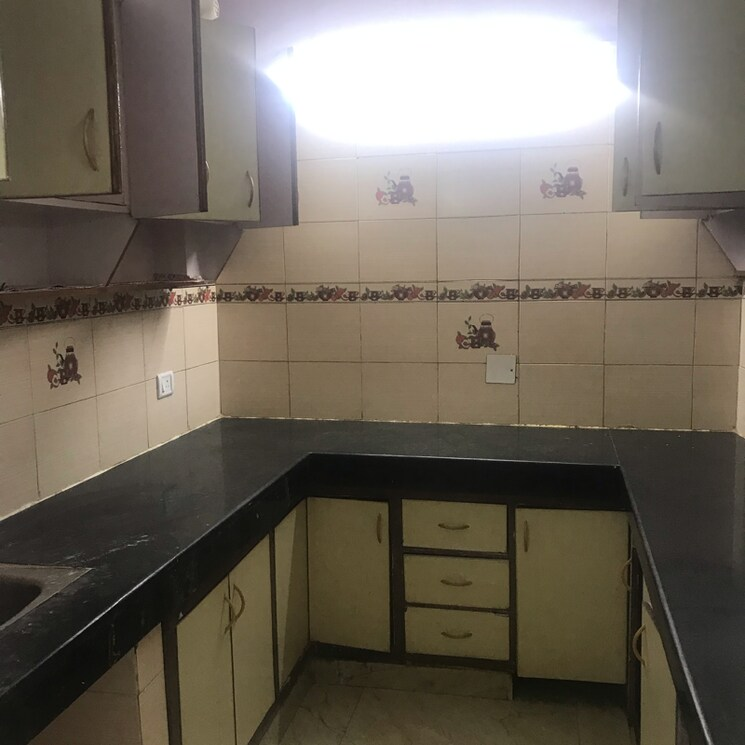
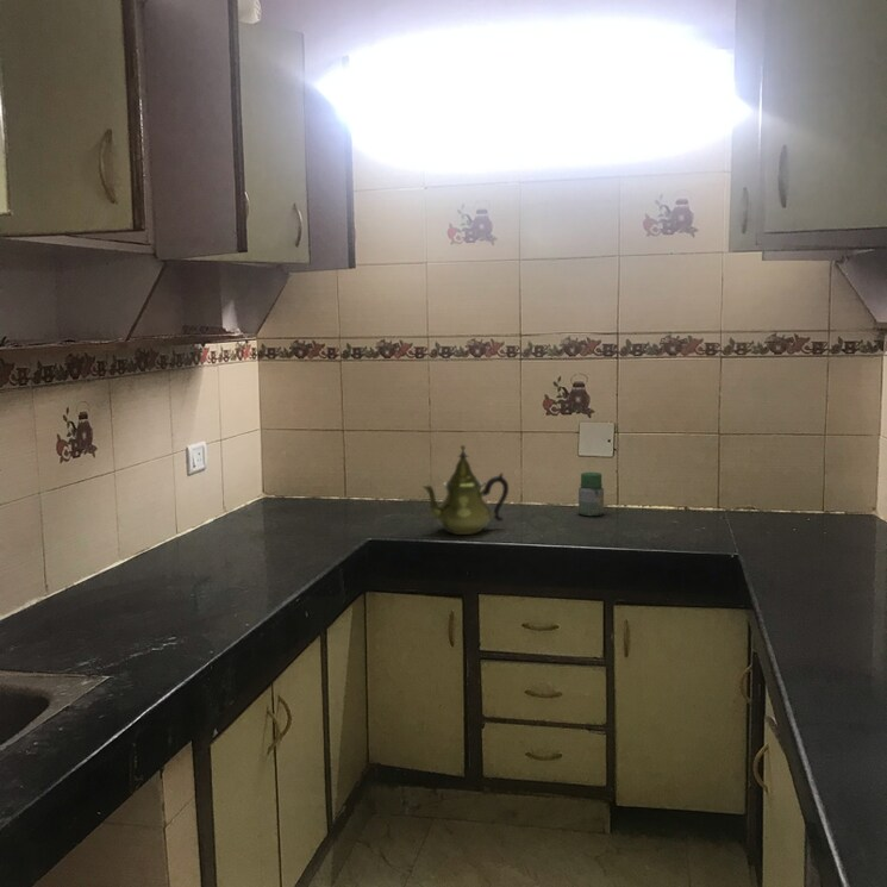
+ teapot [420,444,510,536]
+ jar [577,471,605,517]
